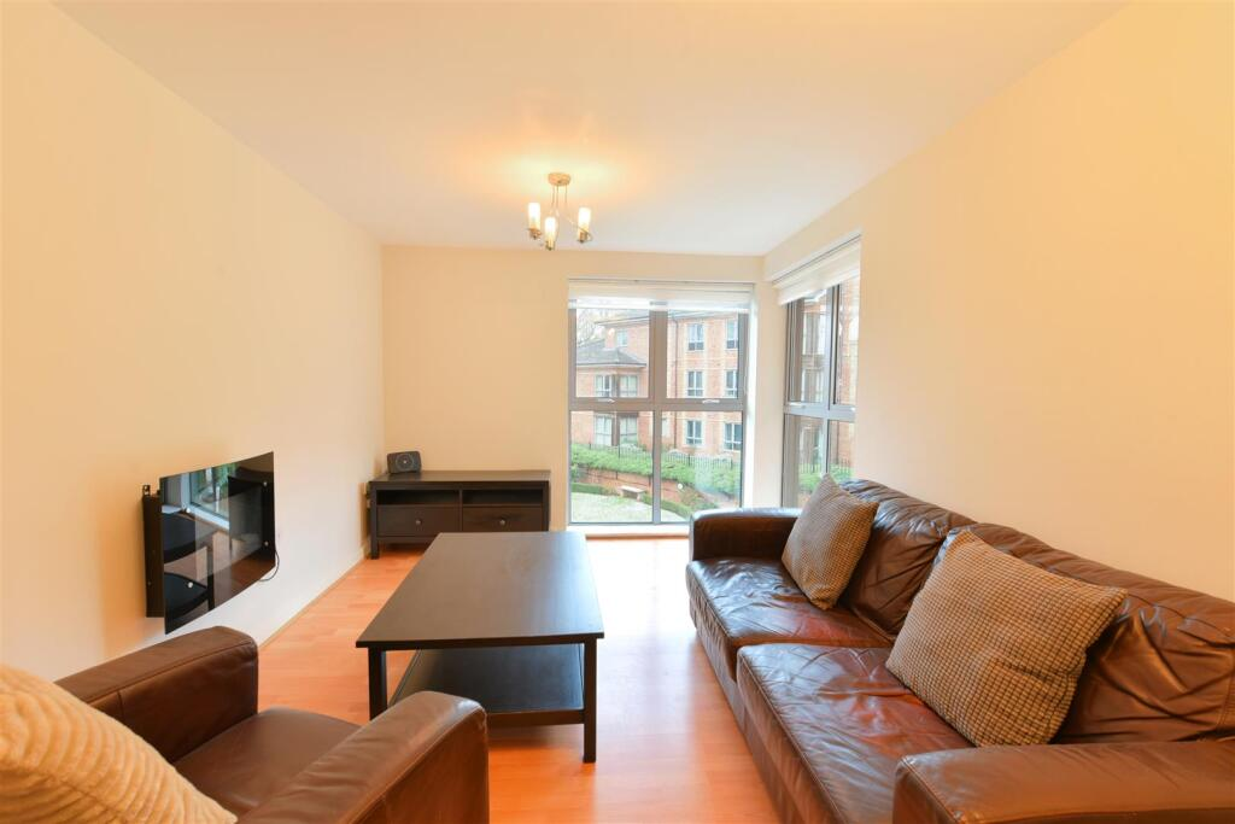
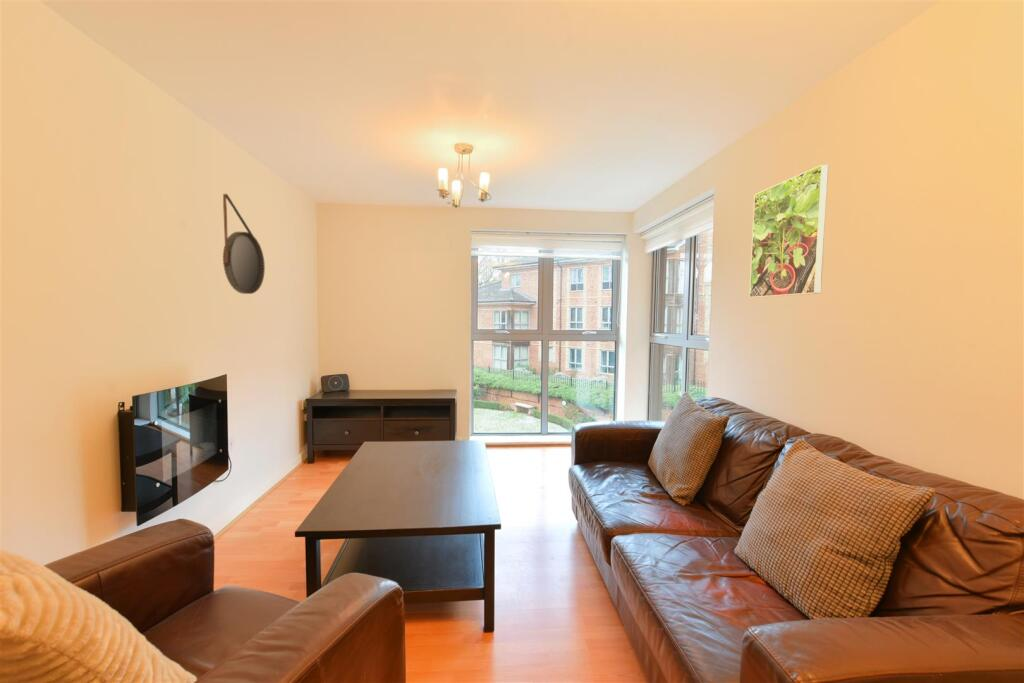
+ home mirror [222,193,266,295]
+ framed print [748,163,830,299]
